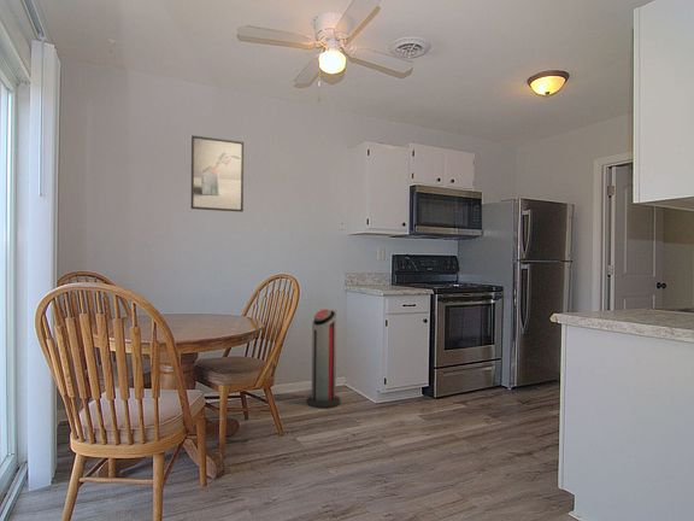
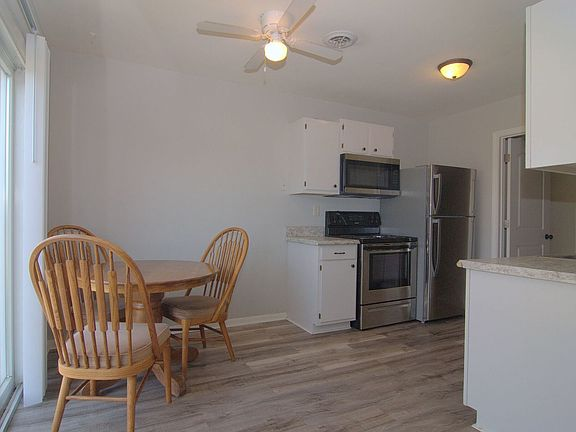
- air purifier [306,308,341,409]
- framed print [190,134,245,213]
